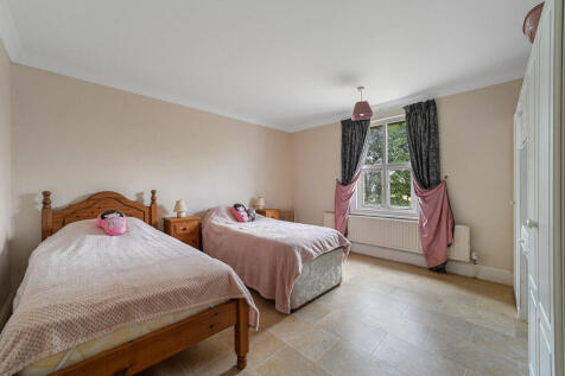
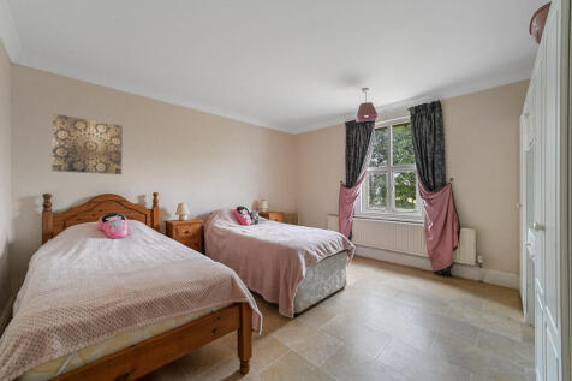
+ wall art [50,113,124,175]
